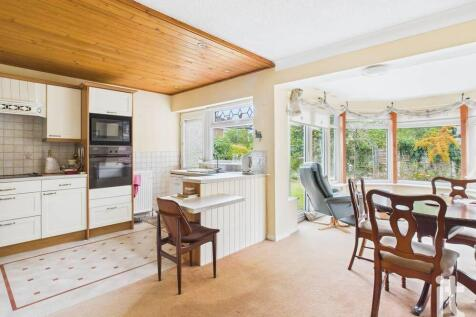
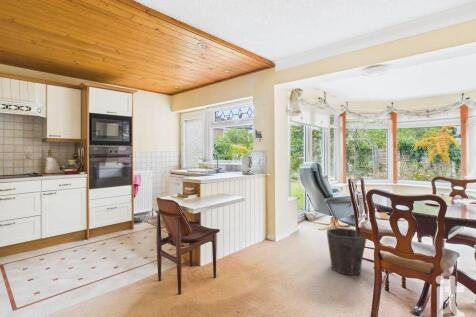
+ waste bin [326,227,367,276]
